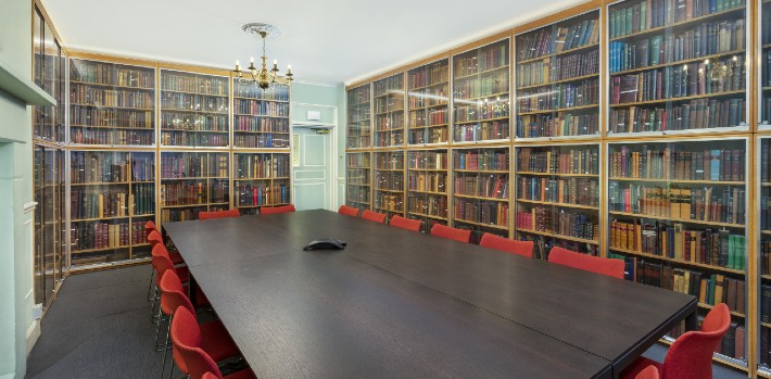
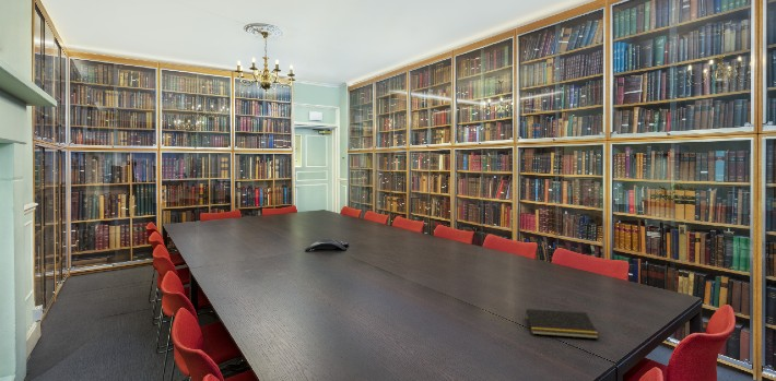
+ notepad [524,308,600,340]
